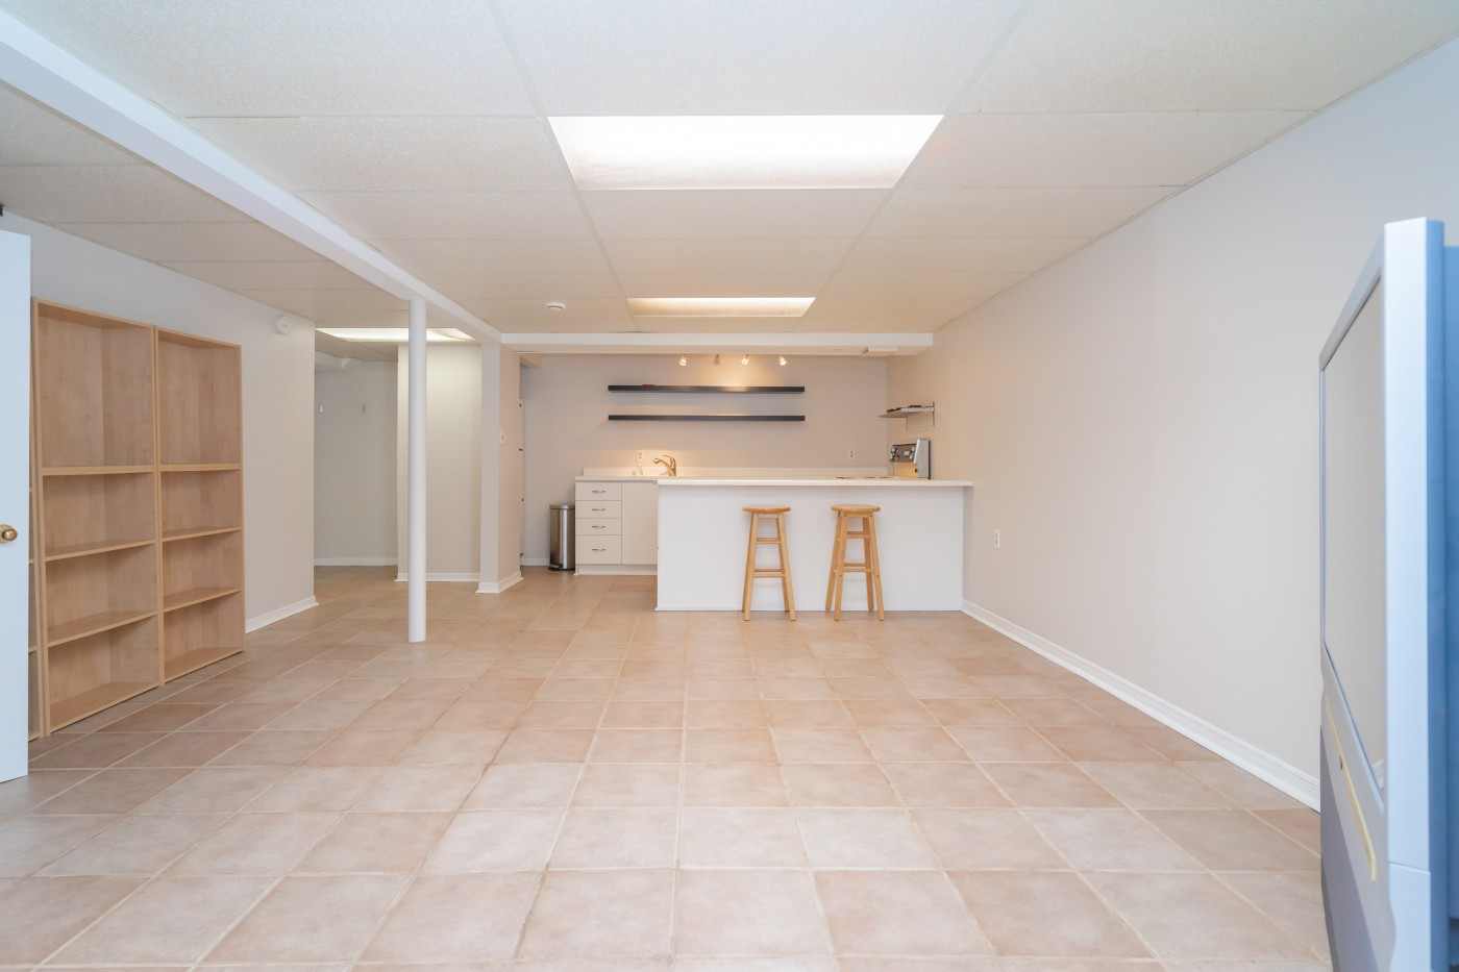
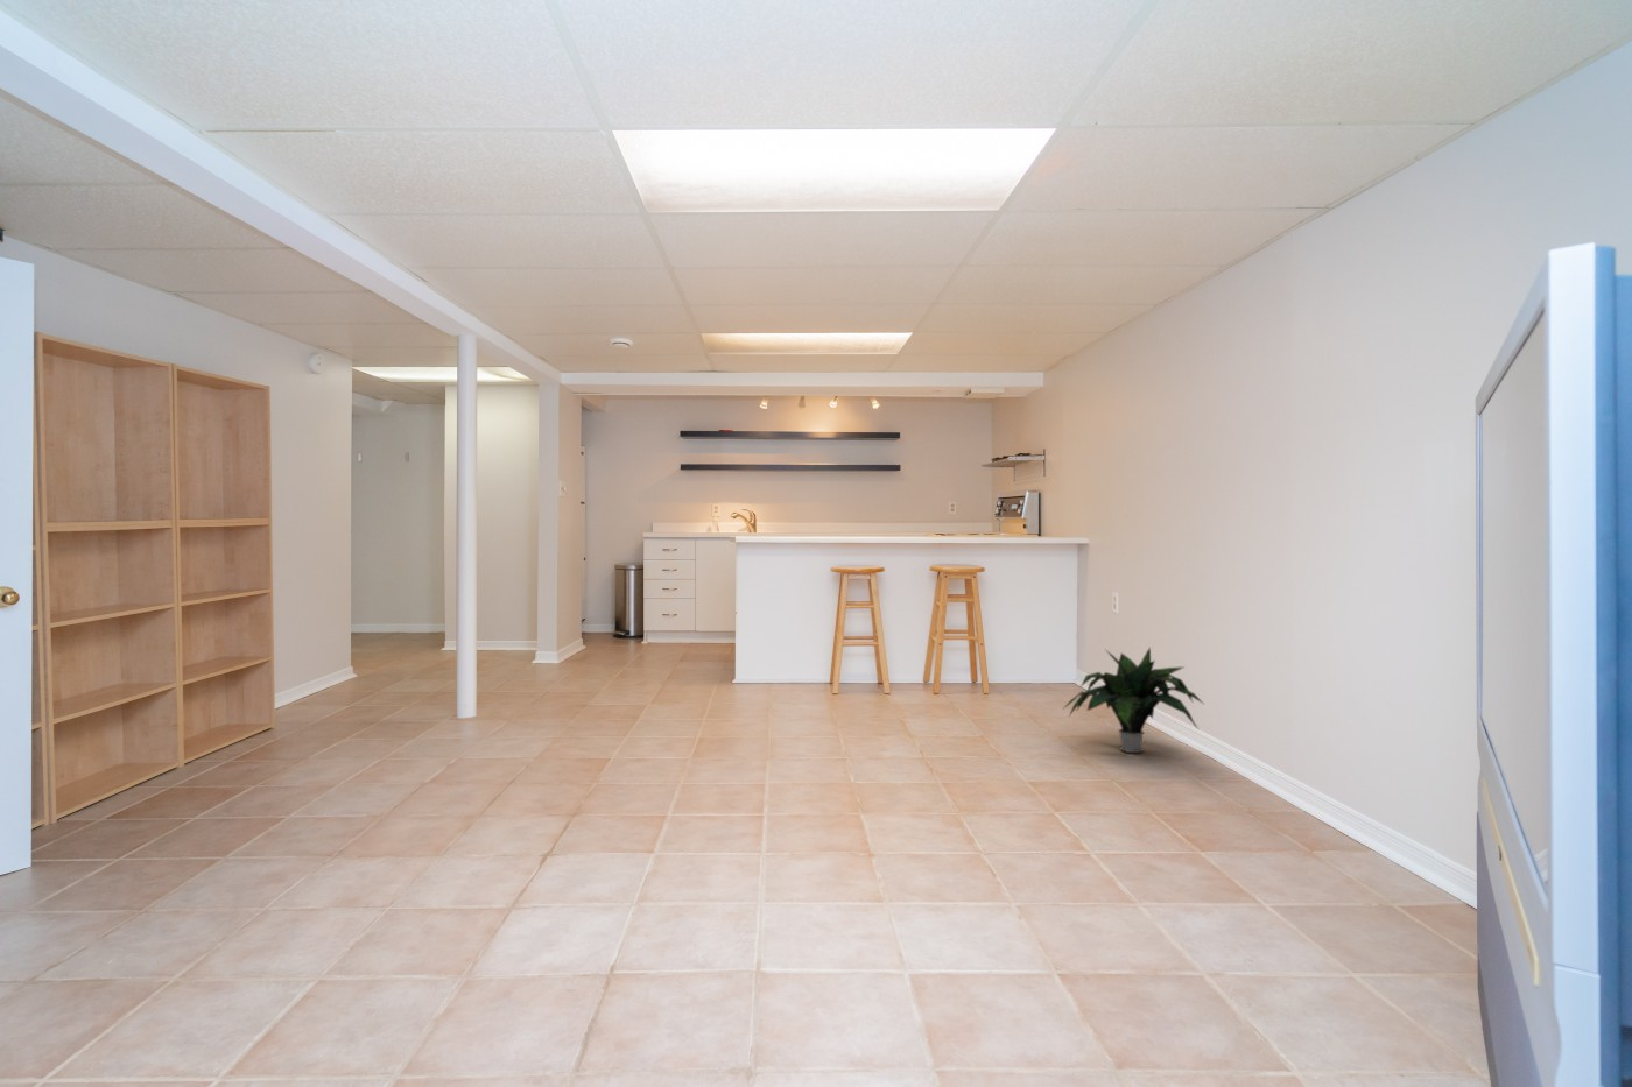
+ potted plant [1063,645,1204,753]
